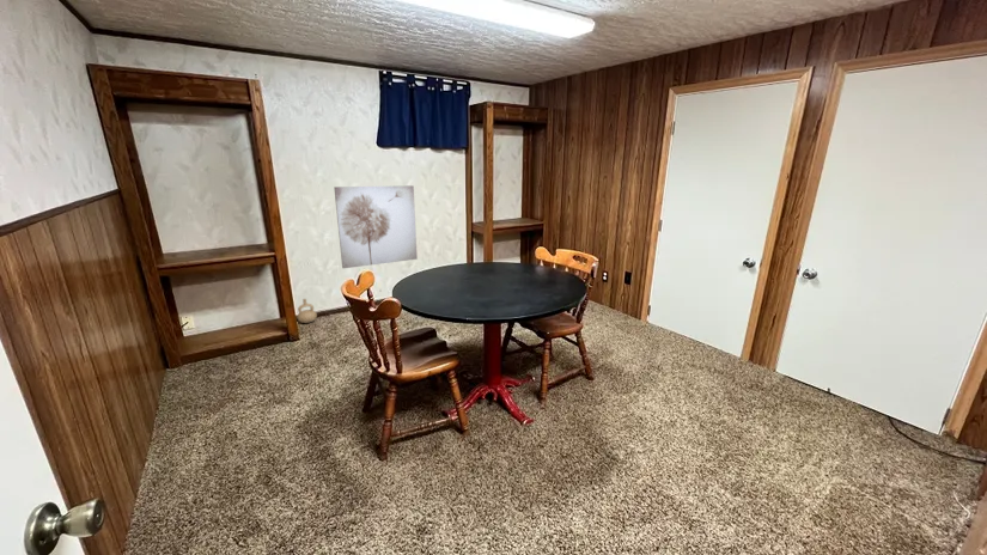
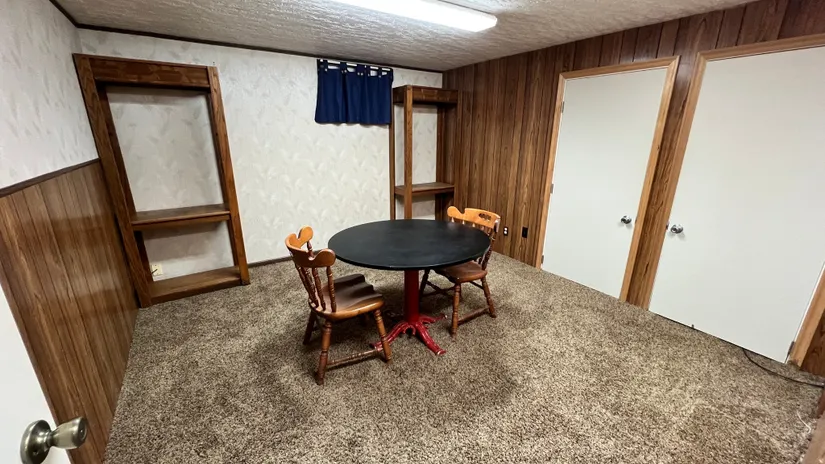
- ceramic jug [297,298,318,324]
- wall art [333,184,419,269]
